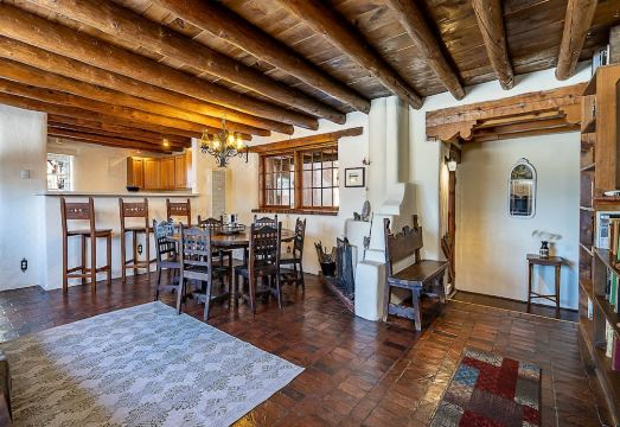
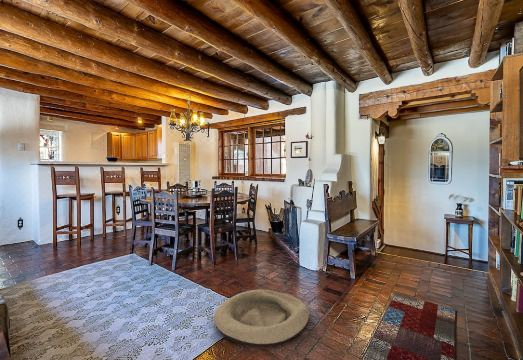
+ dog bed [213,289,310,347]
